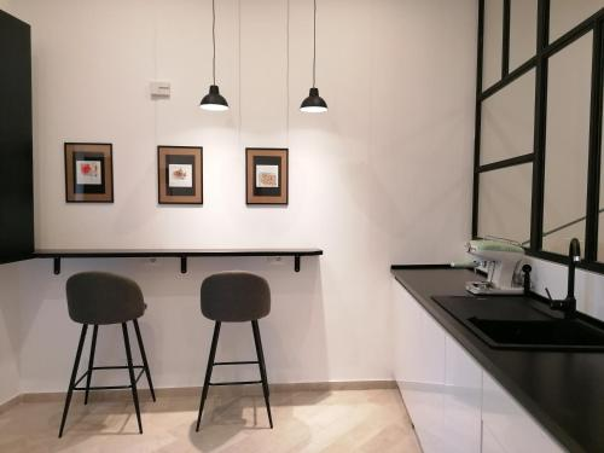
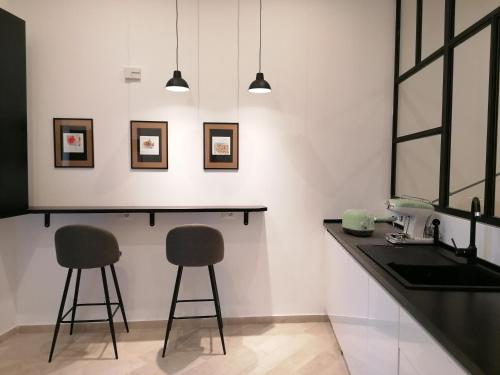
+ toaster [341,207,375,237]
